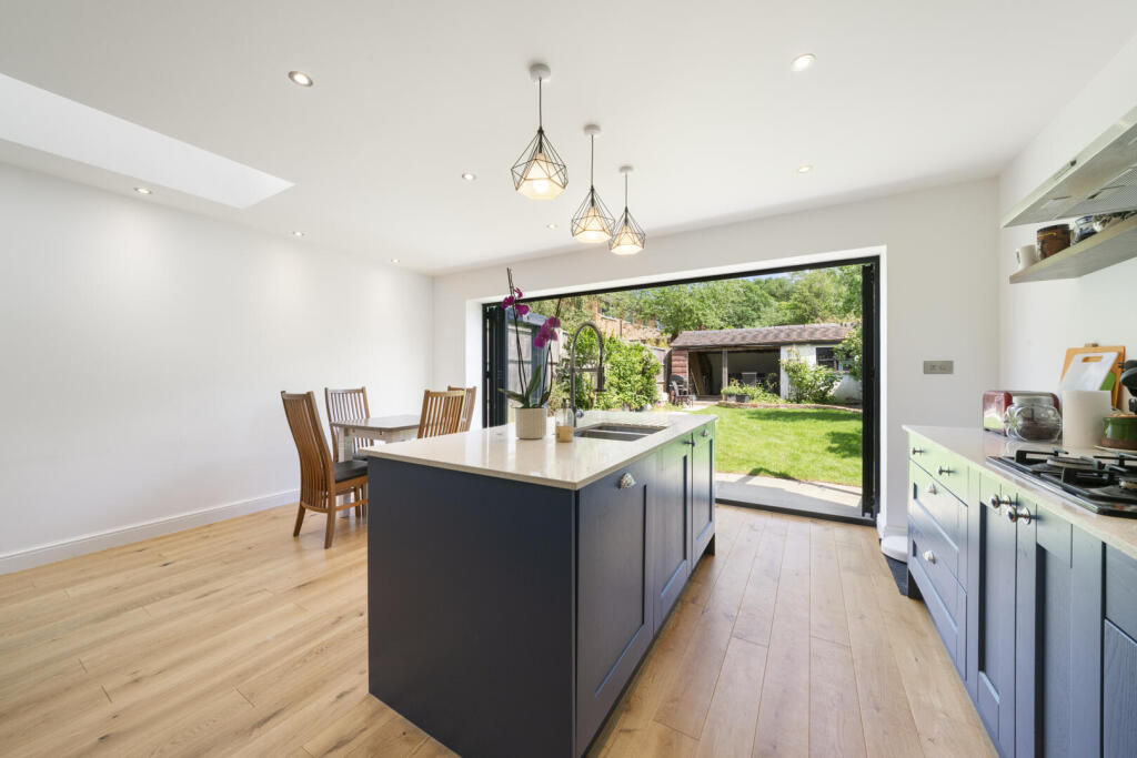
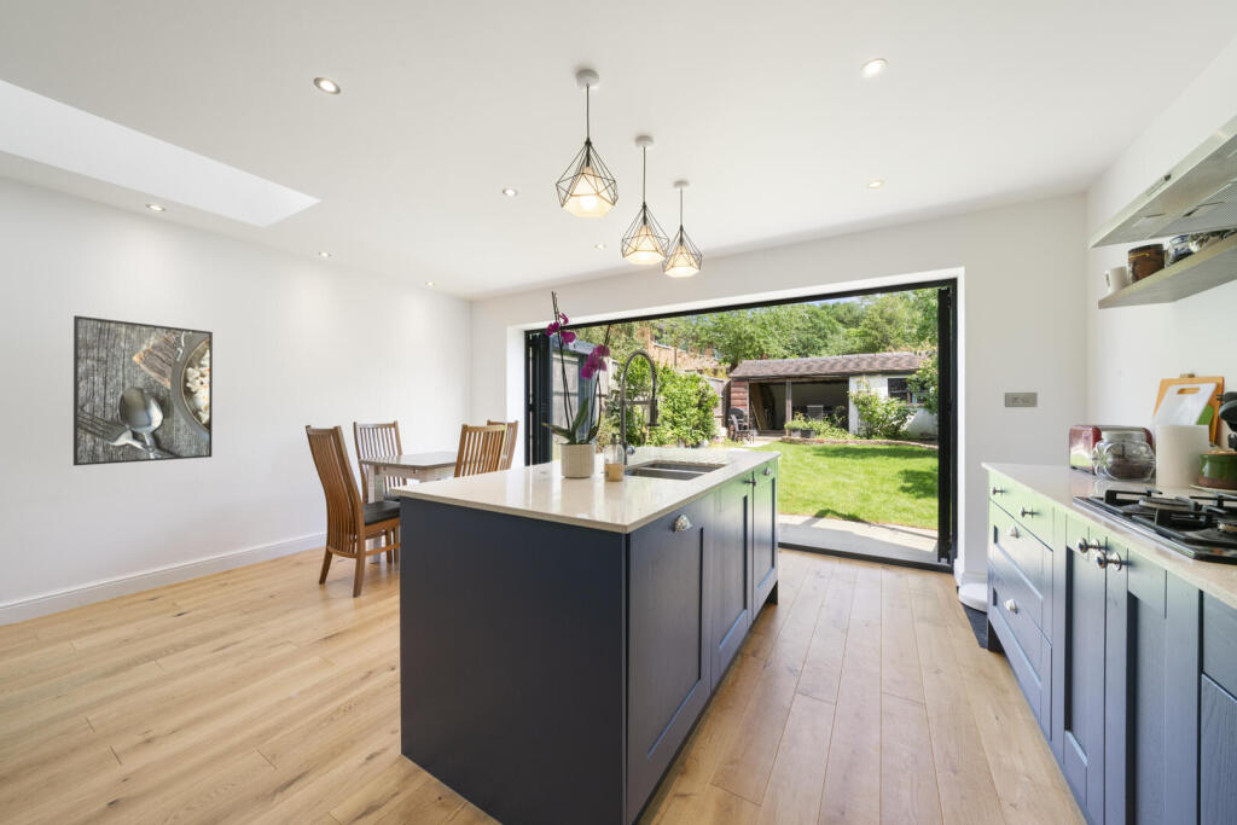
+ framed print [72,314,214,466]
